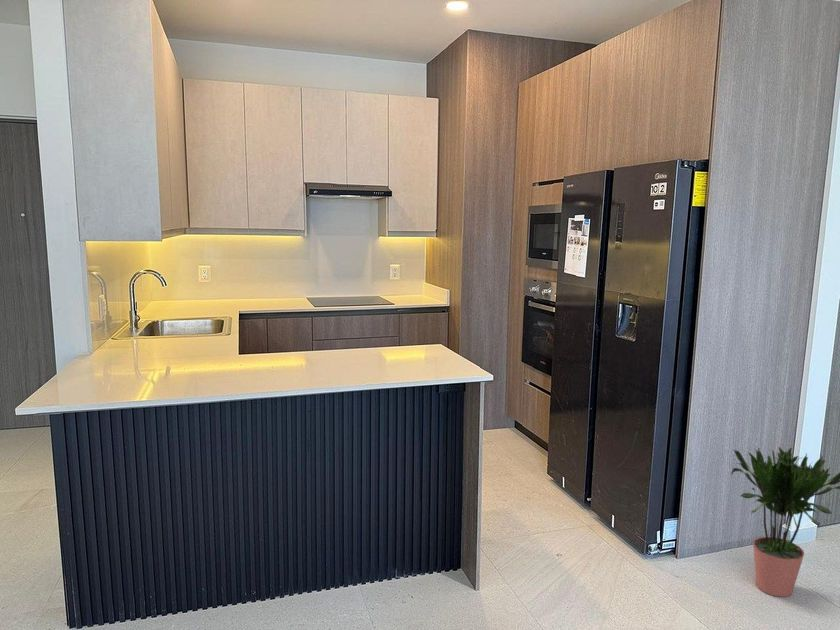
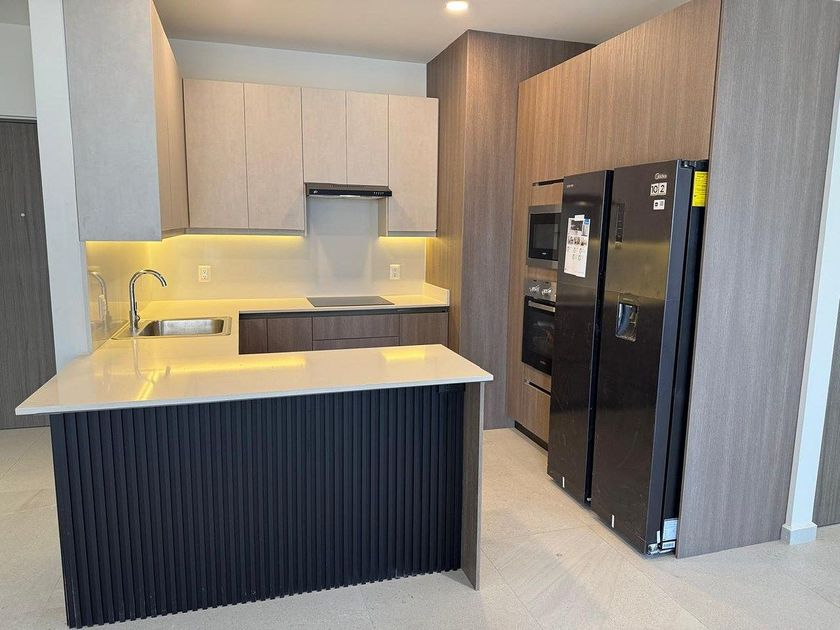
- potted plant [730,446,840,598]
